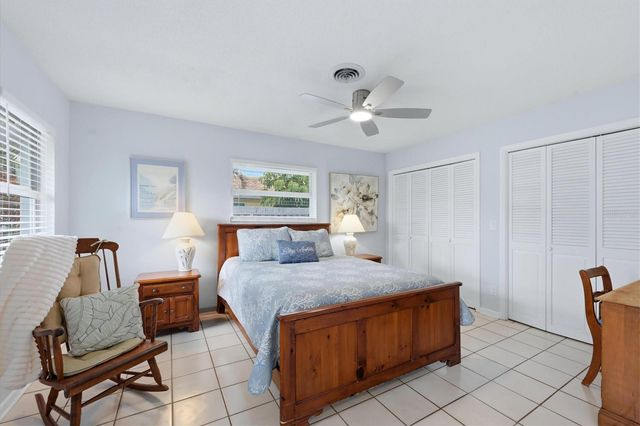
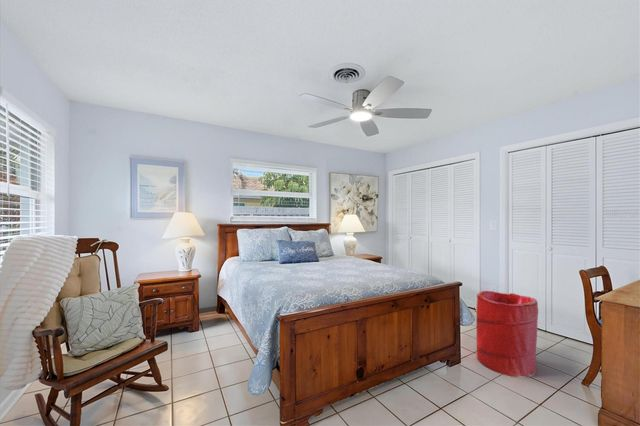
+ laundry hamper [475,290,539,379]
